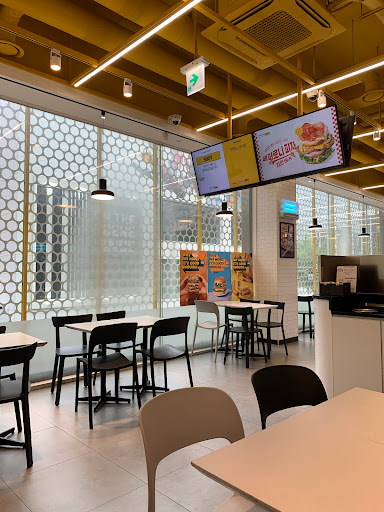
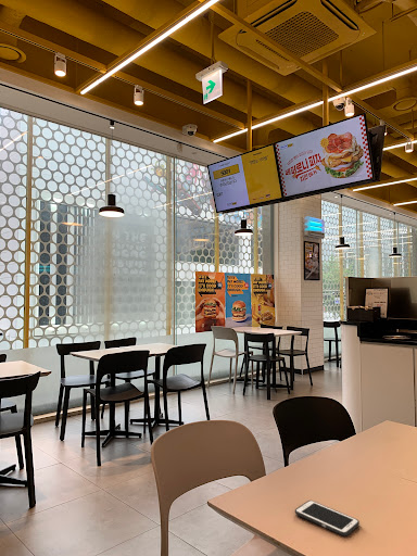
+ cell phone [294,500,361,538]
